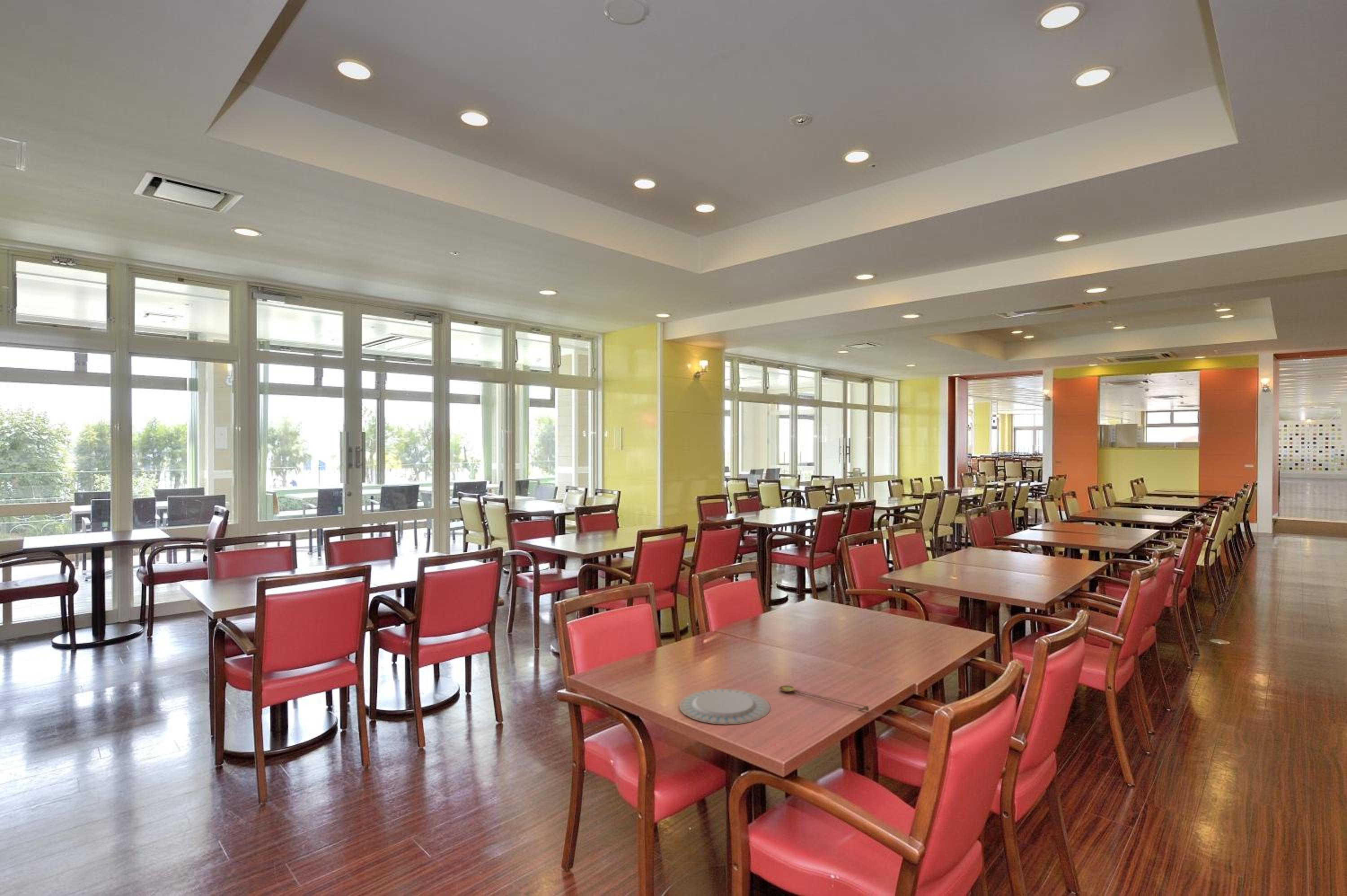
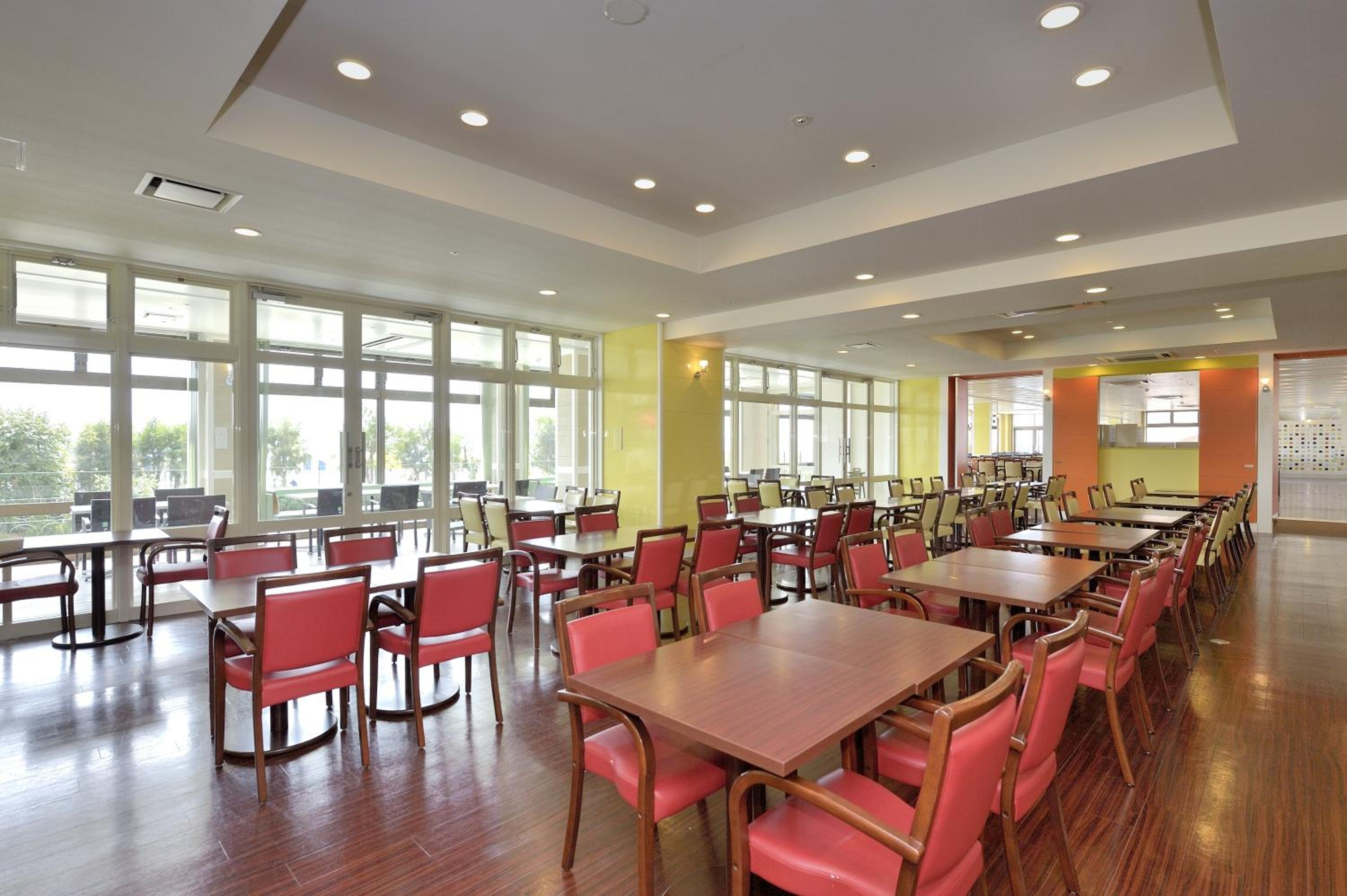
- pendant necklace [779,685,870,712]
- chinaware [678,689,771,725]
